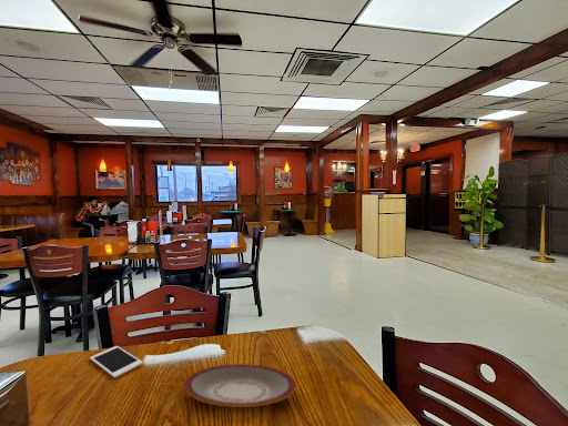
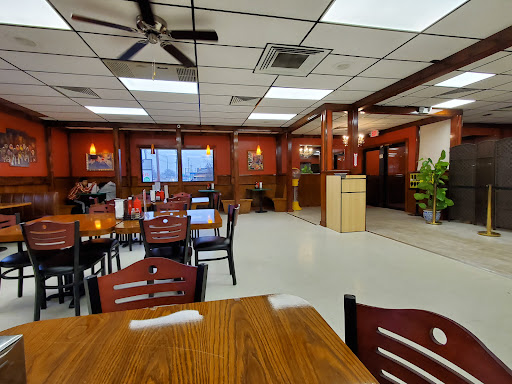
- cell phone [89,345,143,379]
- plate [183,363,297,408]
